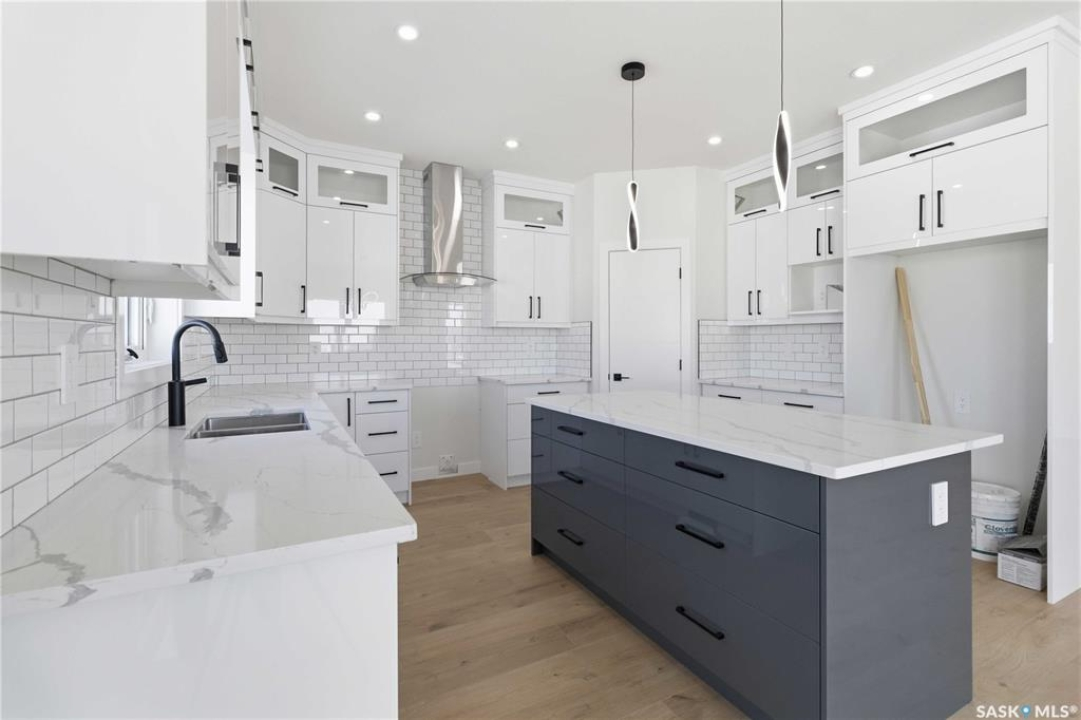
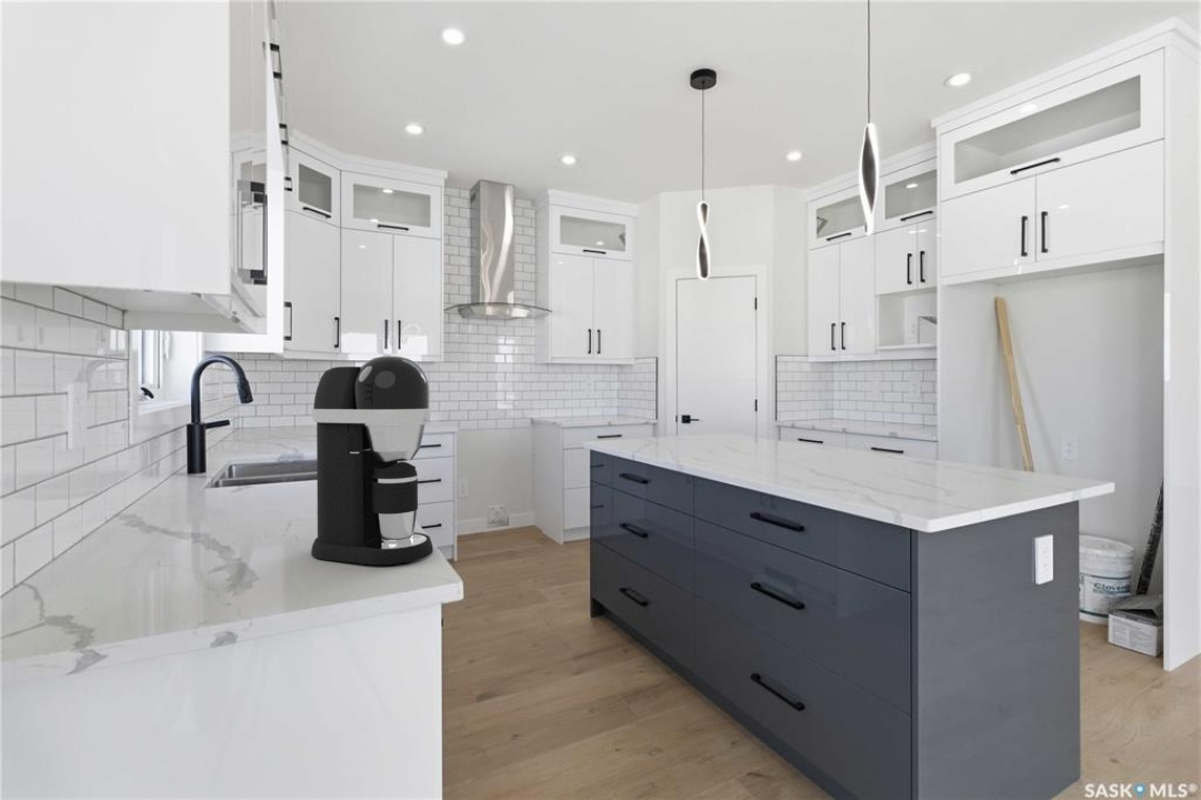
+ coffee maker [310,354,434,566]
